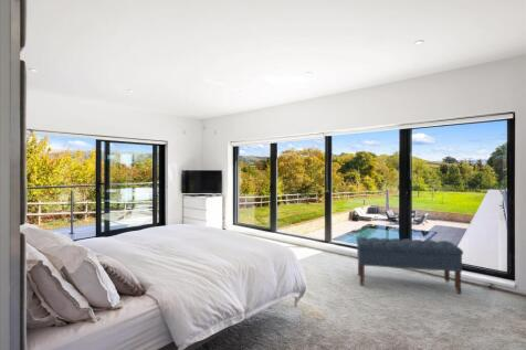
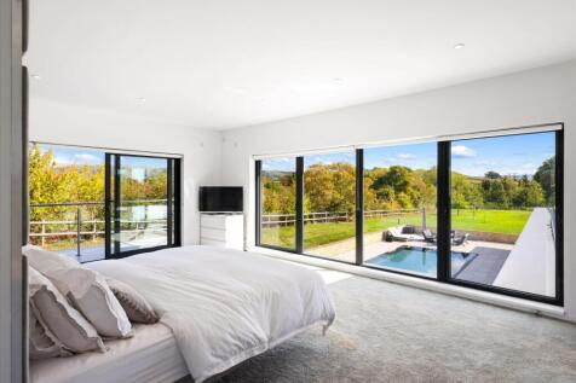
- bench [356,236,464,295]
